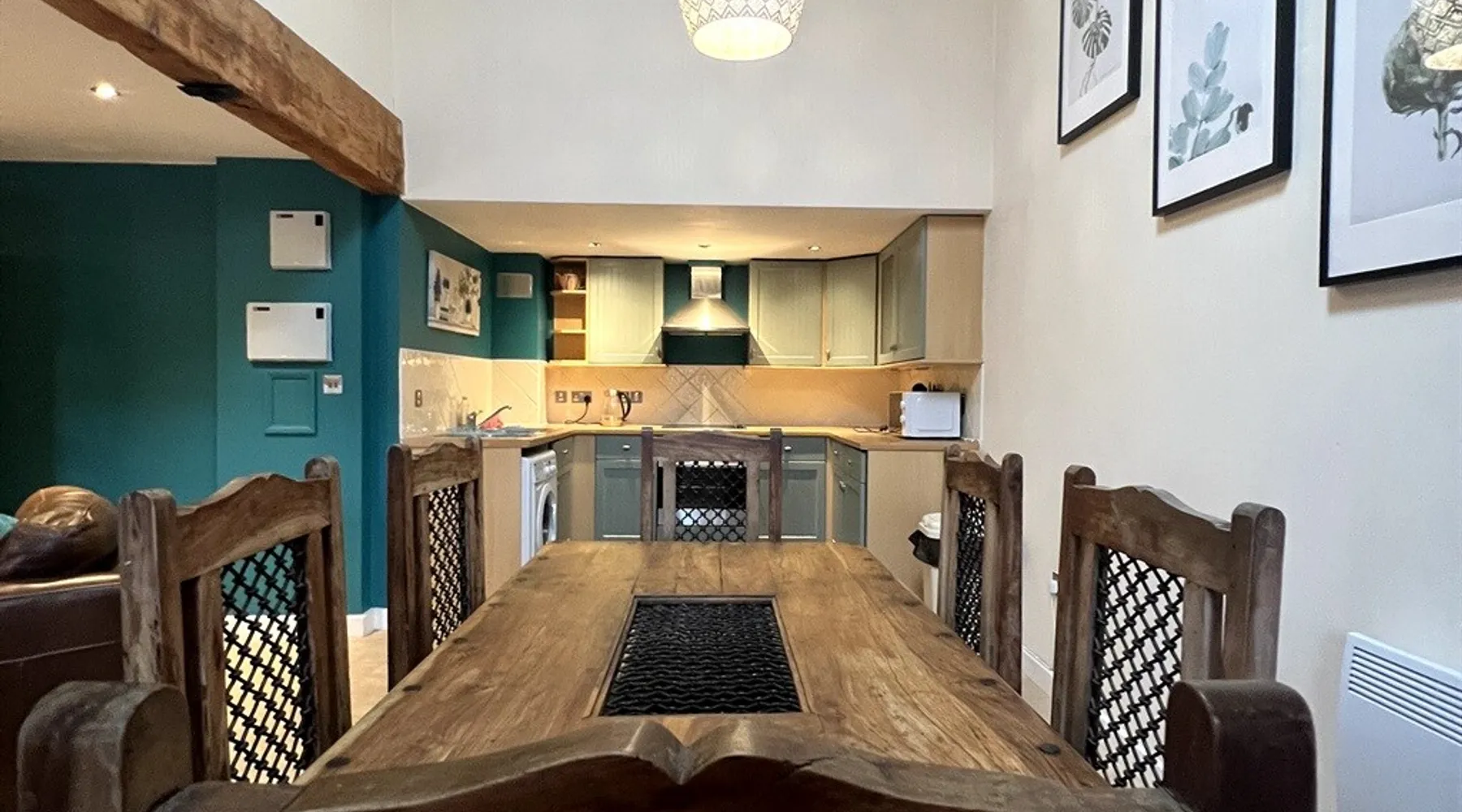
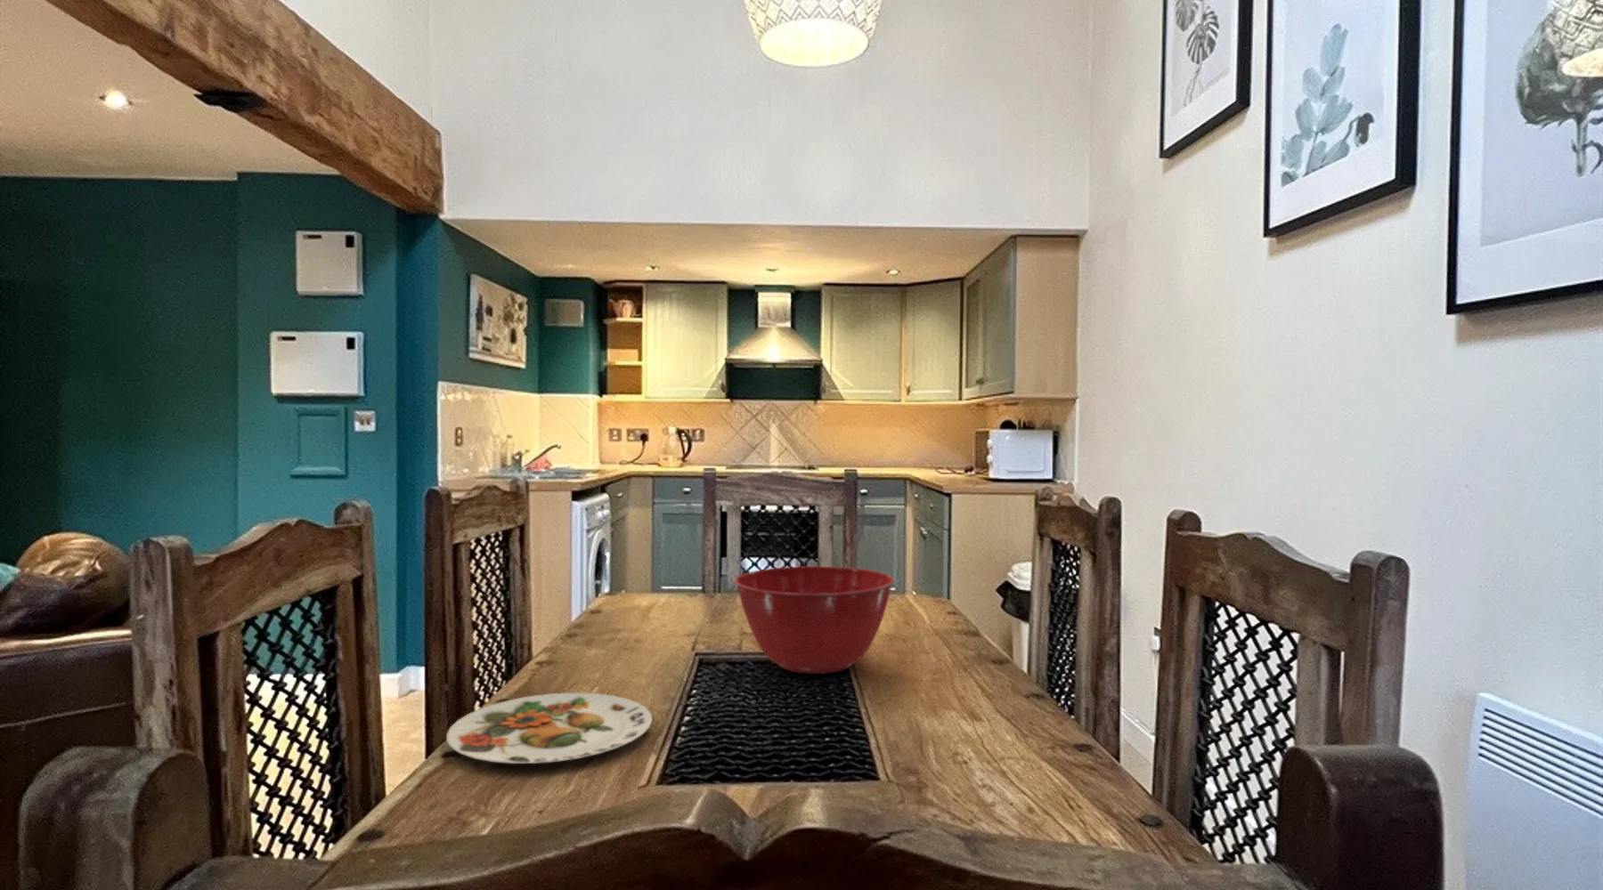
+ mixing bowl [734,566,895,674]
+ plate [445,693,652,765]
